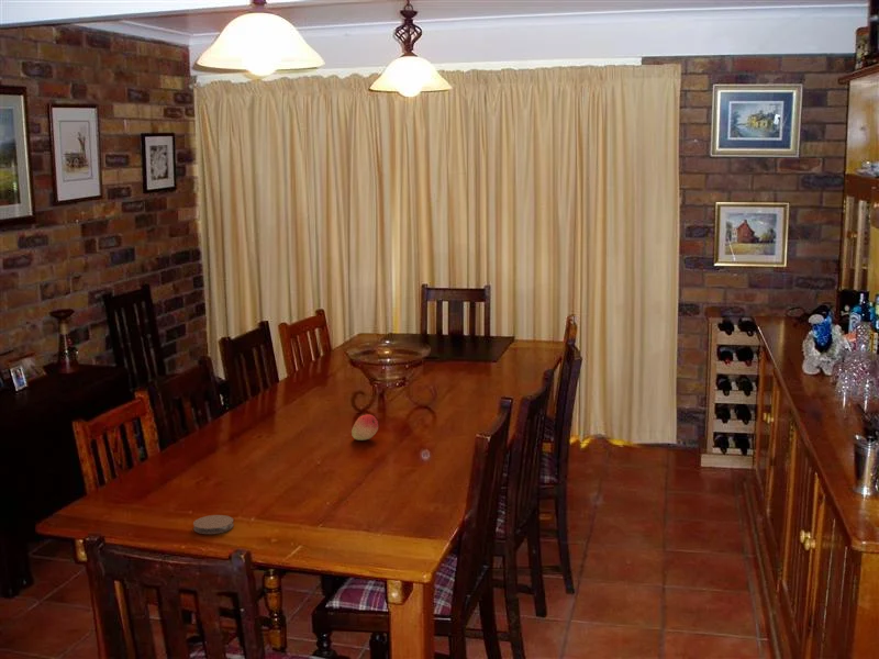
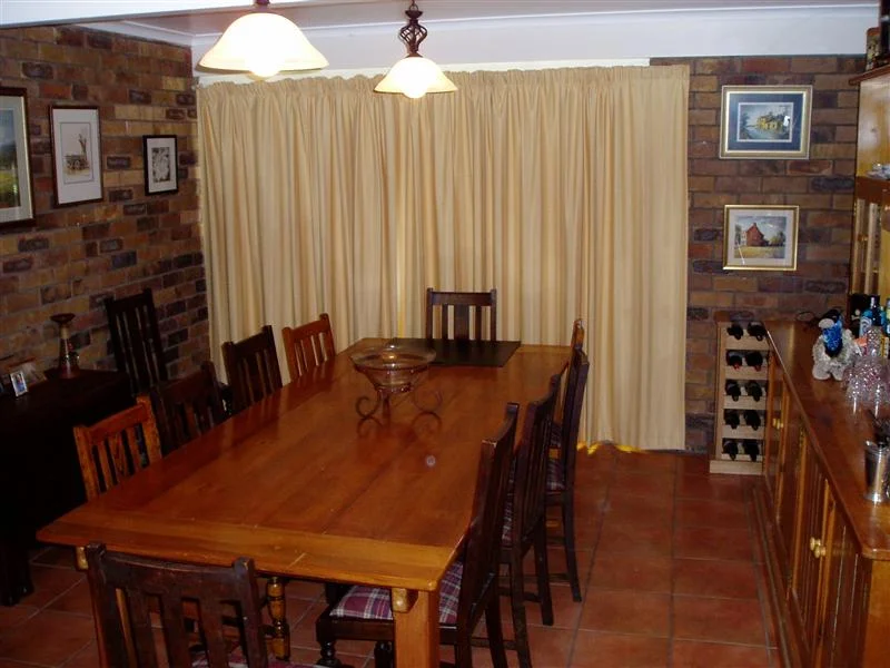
- coaster [192,514,235,535]
- fruit [351,413,379,442]
